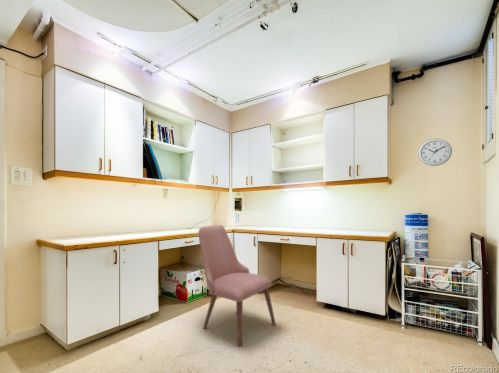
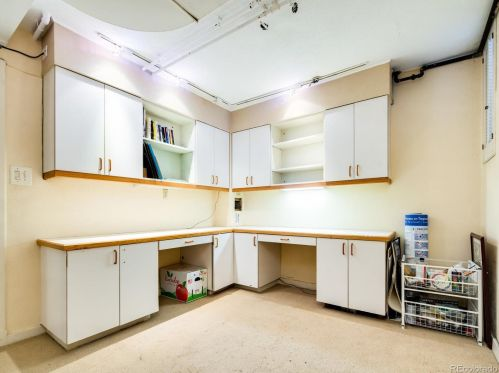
- wall clock [417,138,453,167]
- chair [198,224,277,348]
